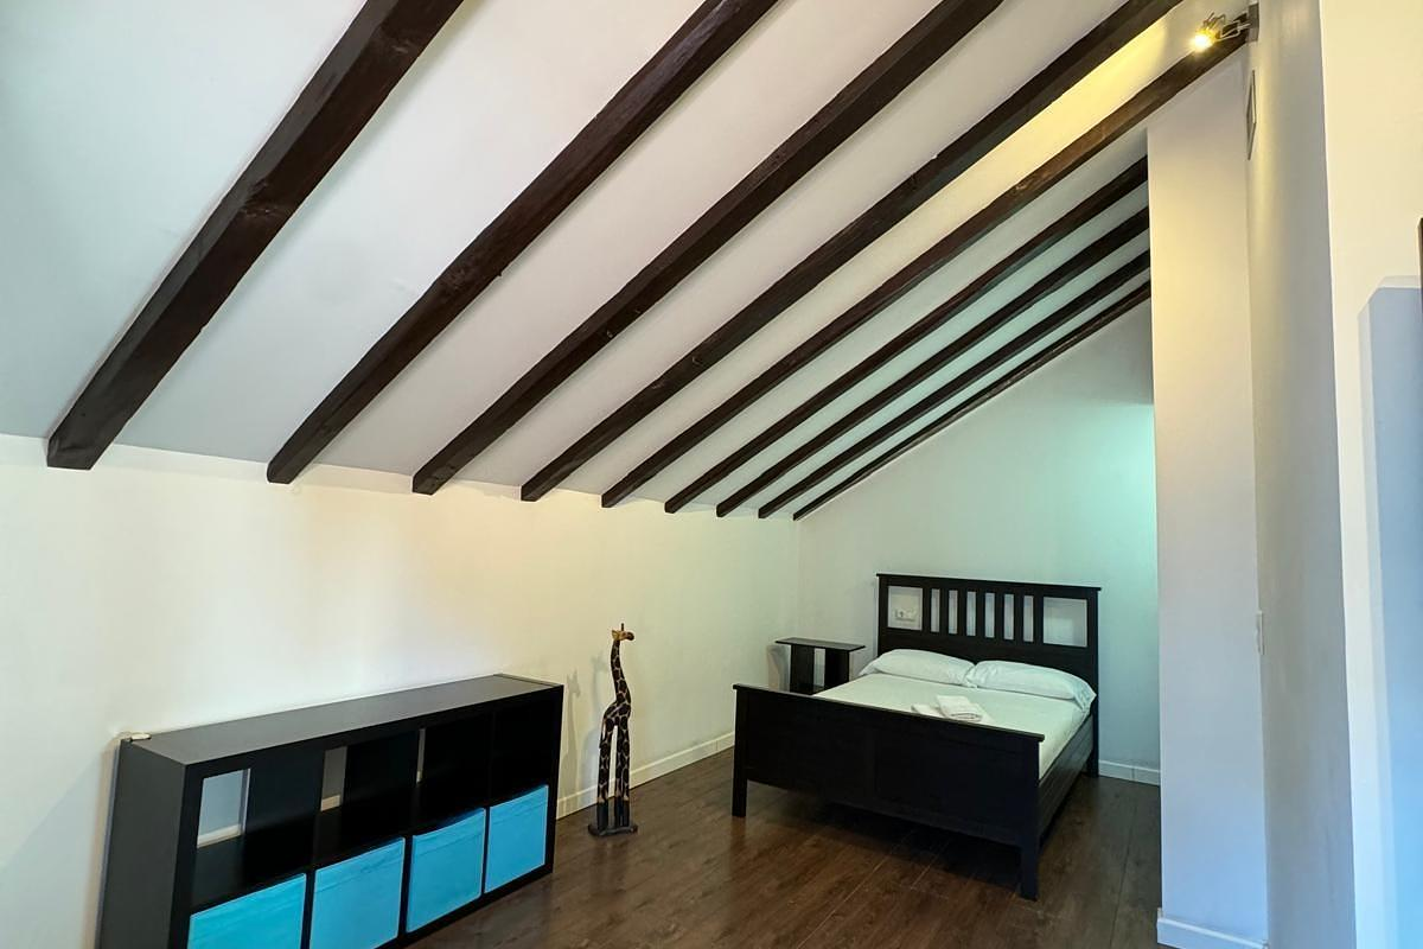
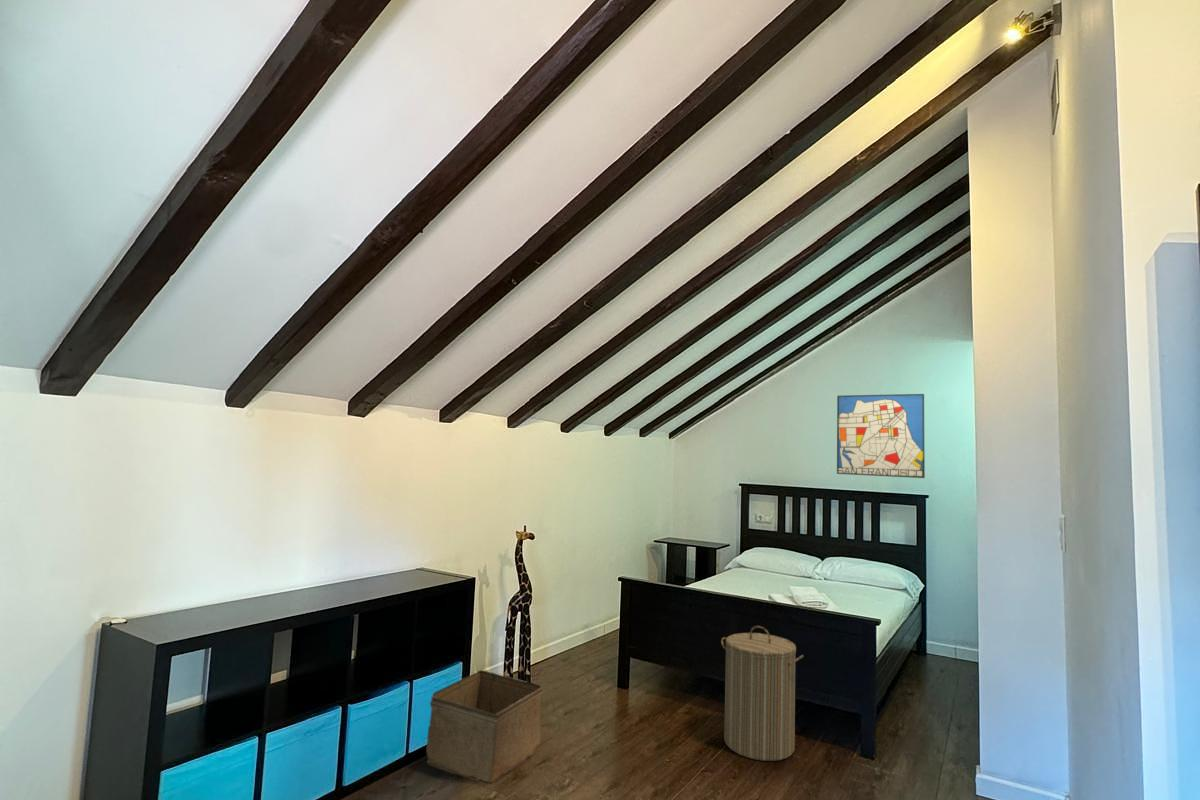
+ wall art [836,393,926,479]
+ storage bin [425,669,544,786]
+ laundry hamper [720,625,804,762]
